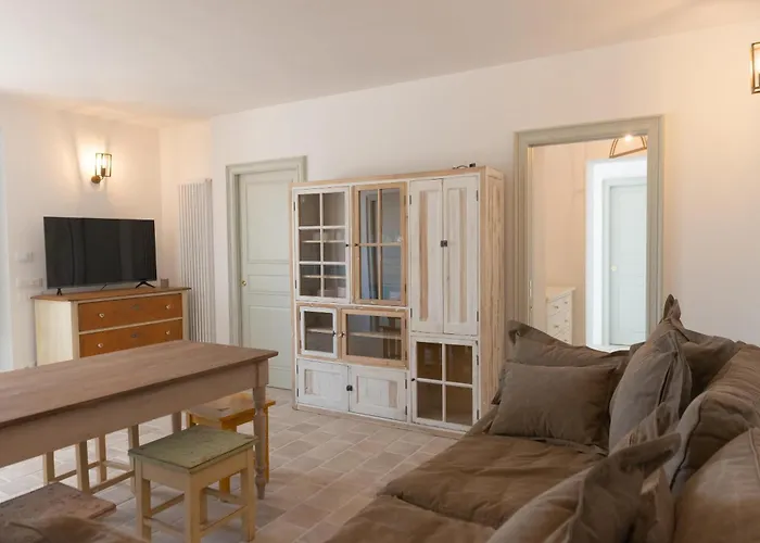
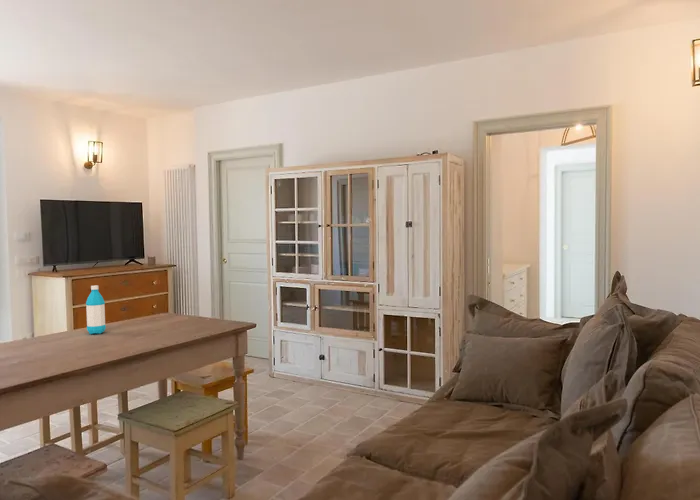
+ water bottle [85,284,107,335]
